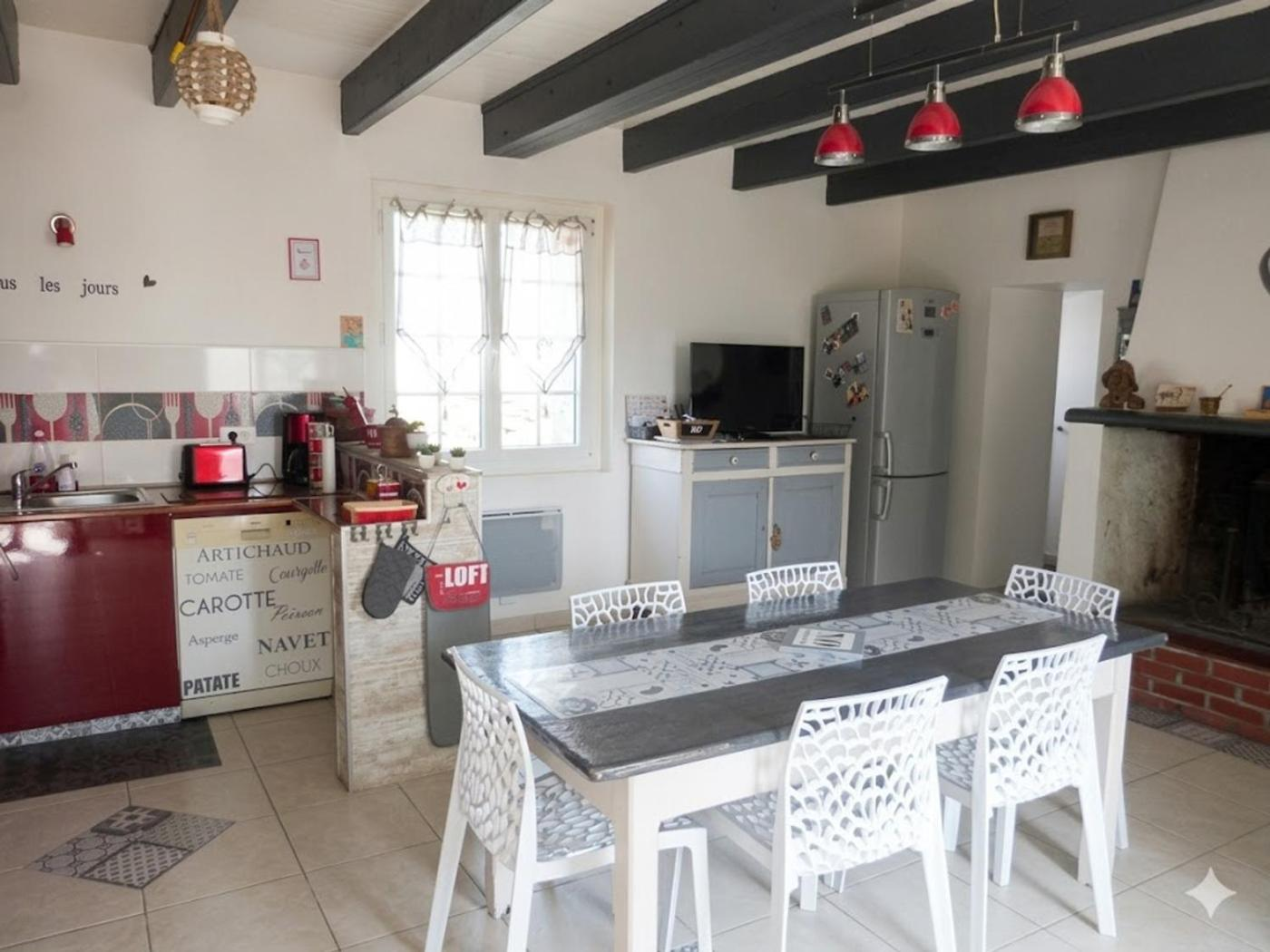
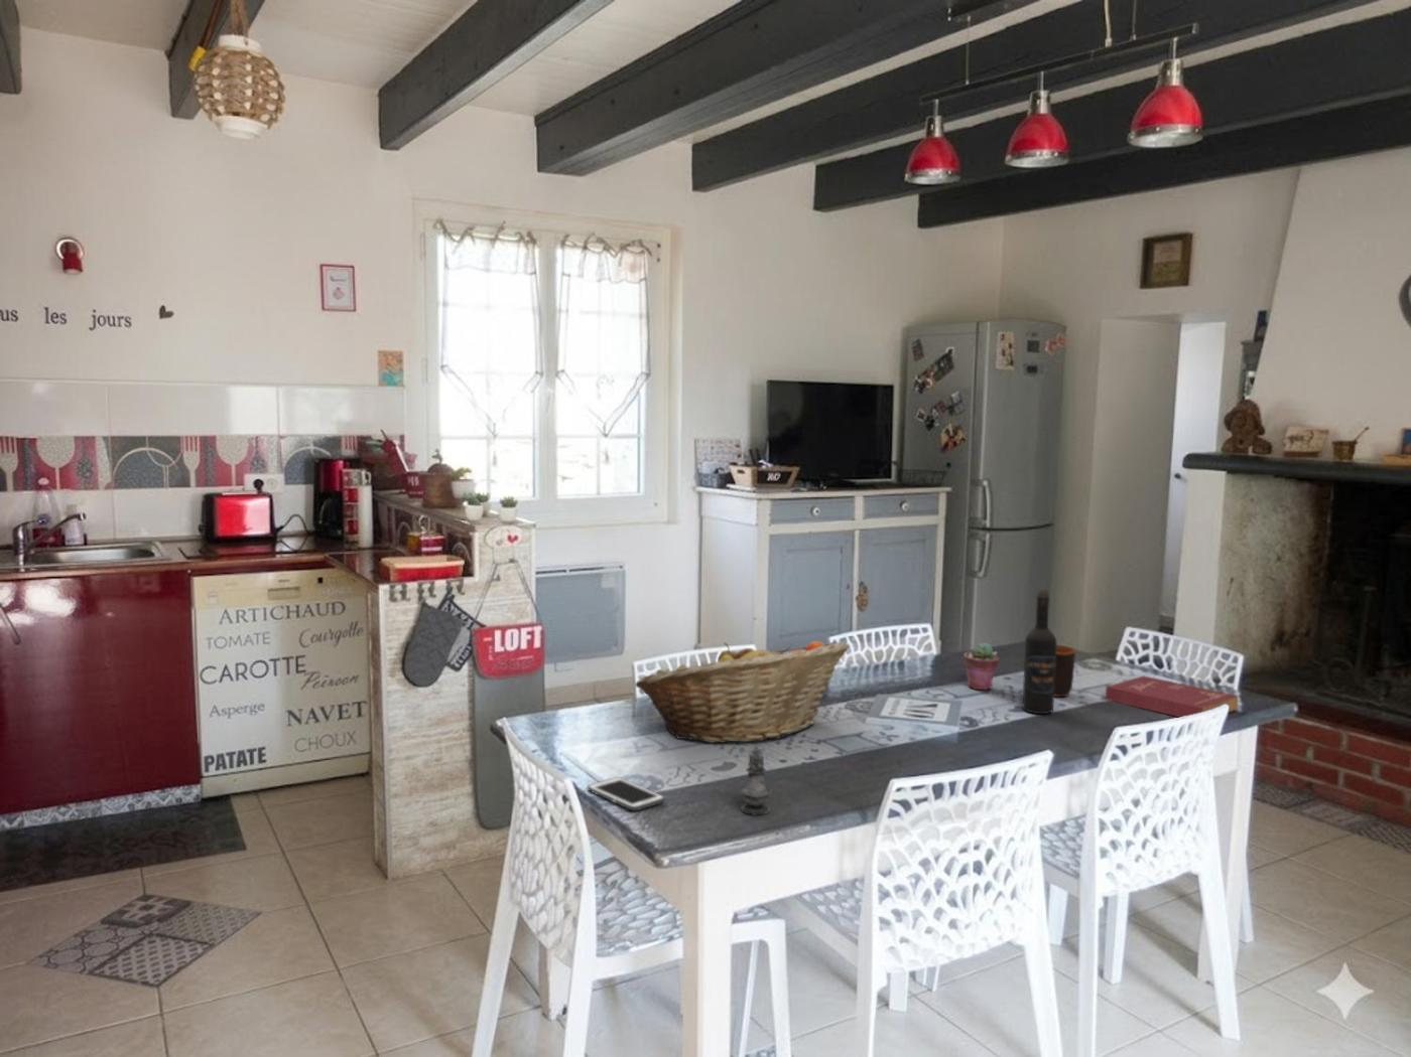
+ wine bottle [1021,587,1058,715]
+ fruit basket [636,641,851,744]
+ potted succulent [962,642,1000,691]
+ cell phone [587,776,666,813]
+ book [1104,674,1239,717]
+ mug [1054,644,1078,697]
+ salt shaker [739,744,773,815]
